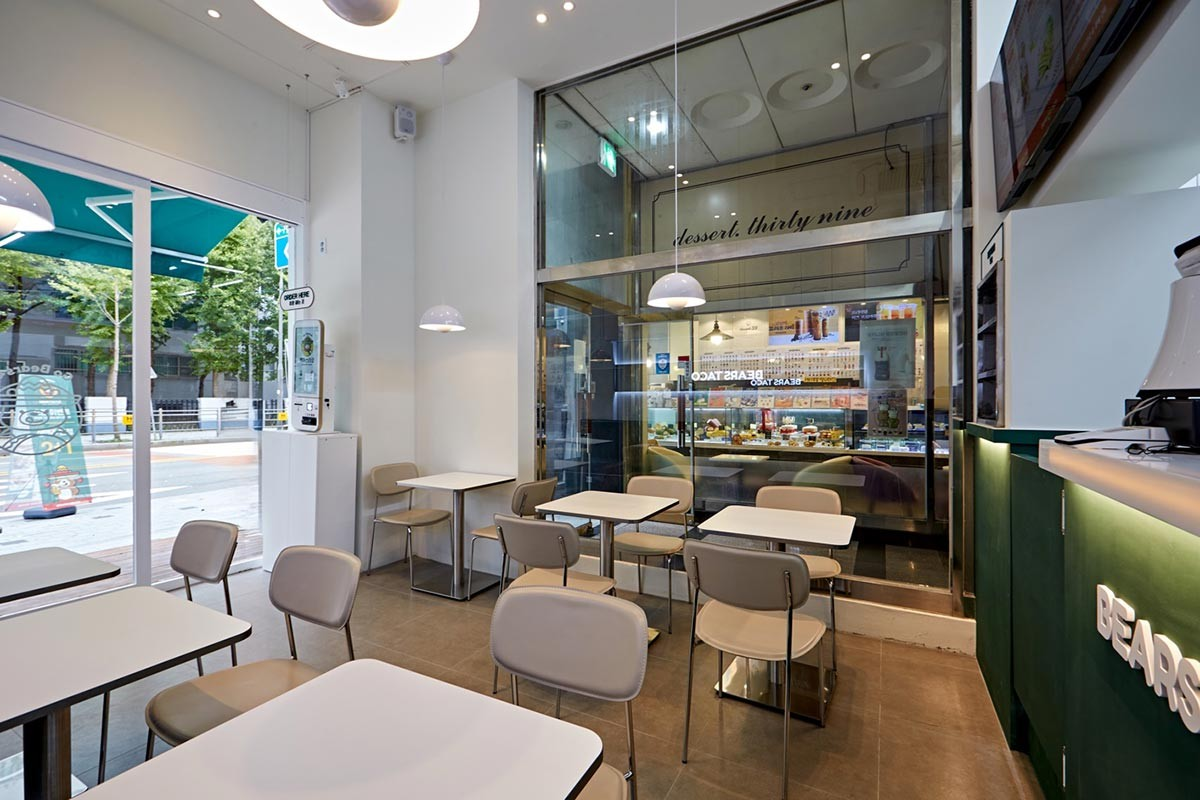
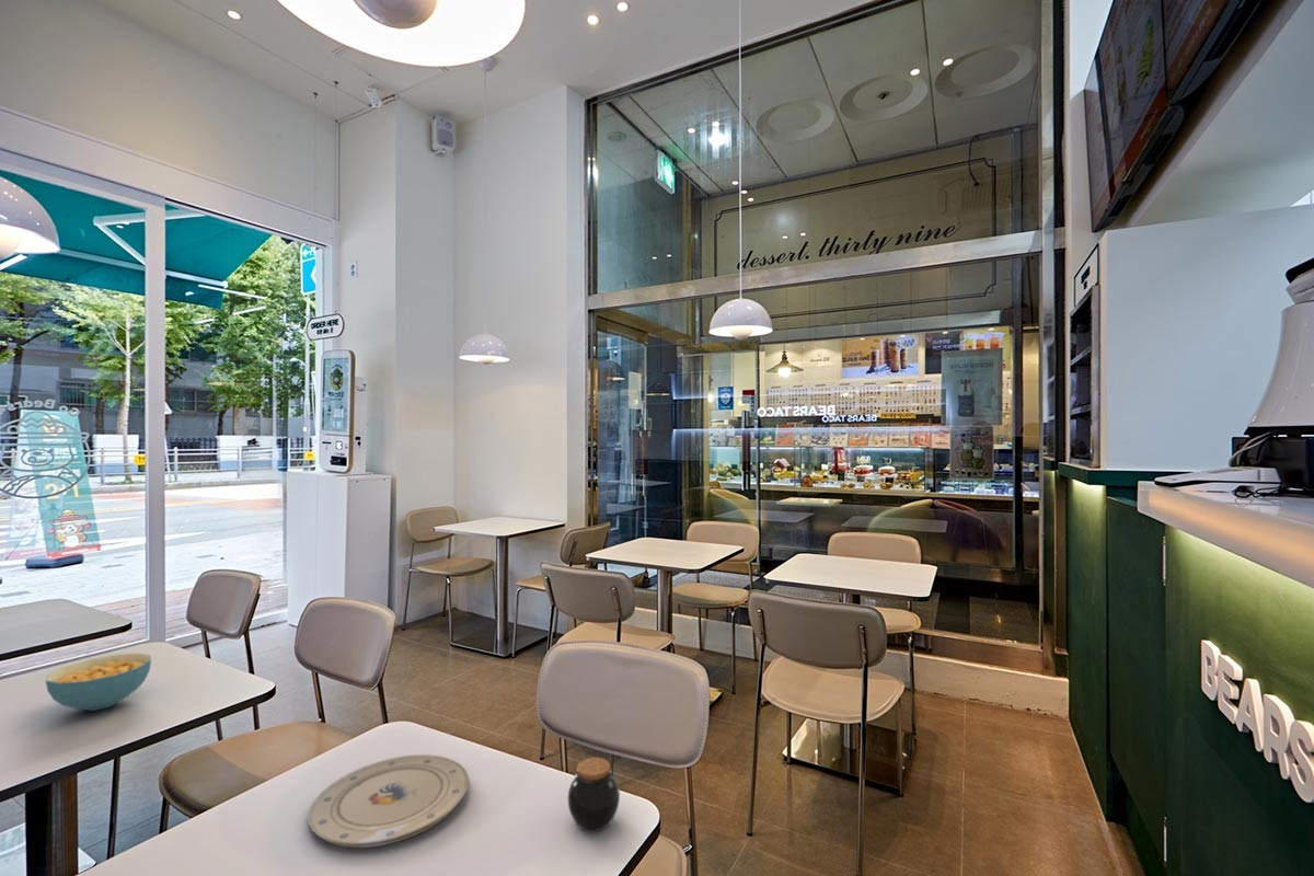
+ jar [567,757,621,832]
+ cereal bowl [45,653,152,712]
+ plate [307,753,470,849]
